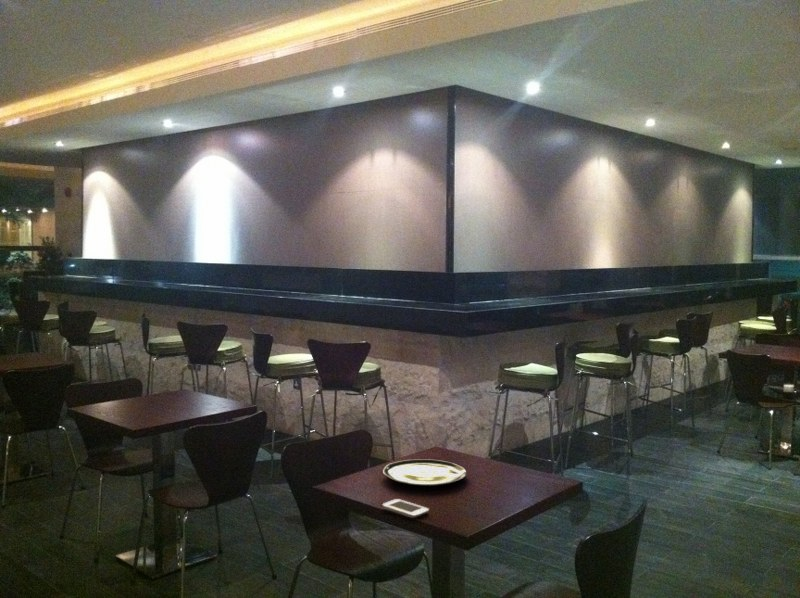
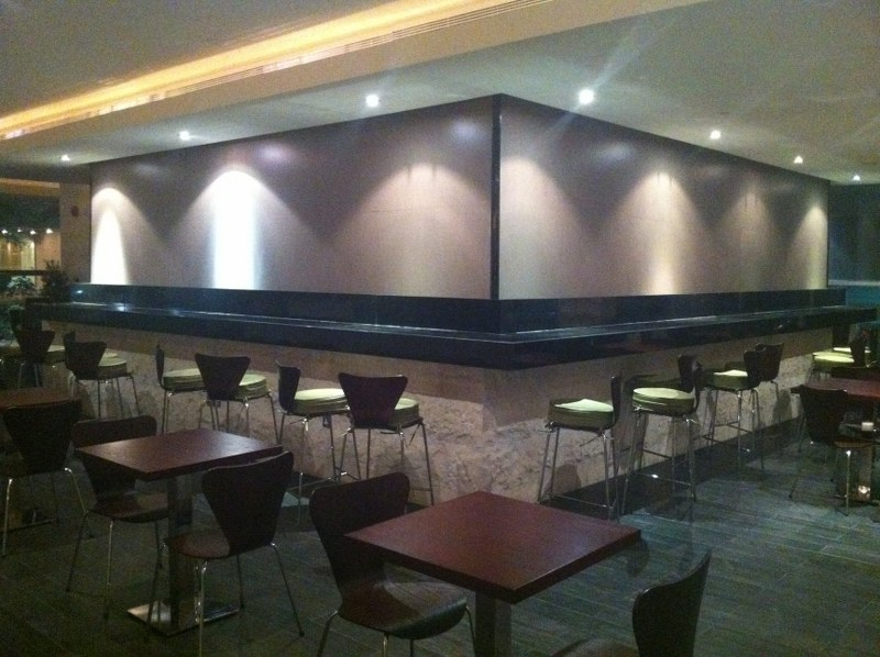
- plate [382,459,468,487]
- smartphone [382,498,430,519]
